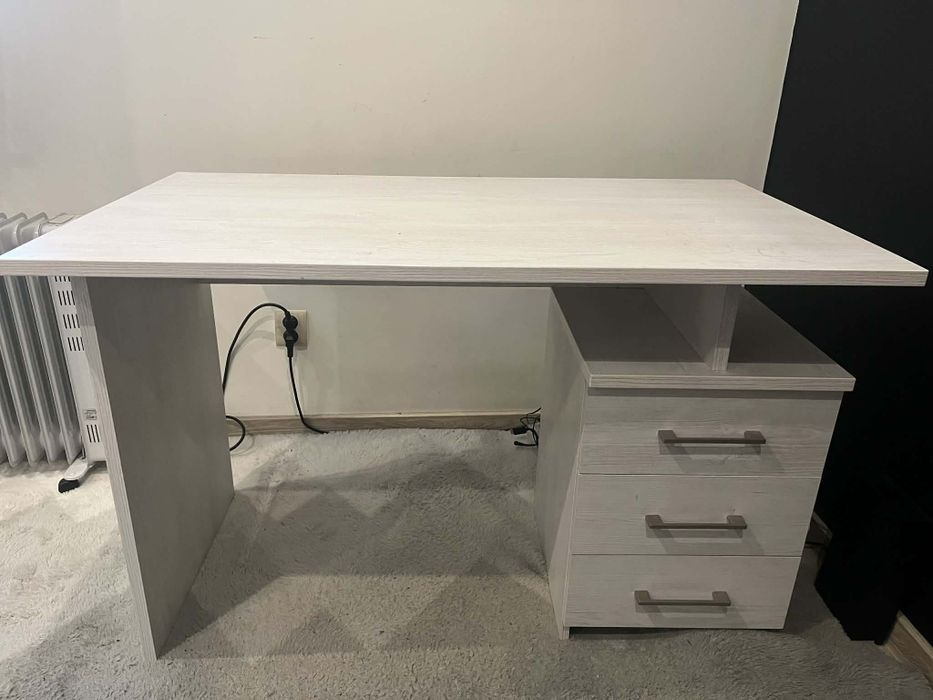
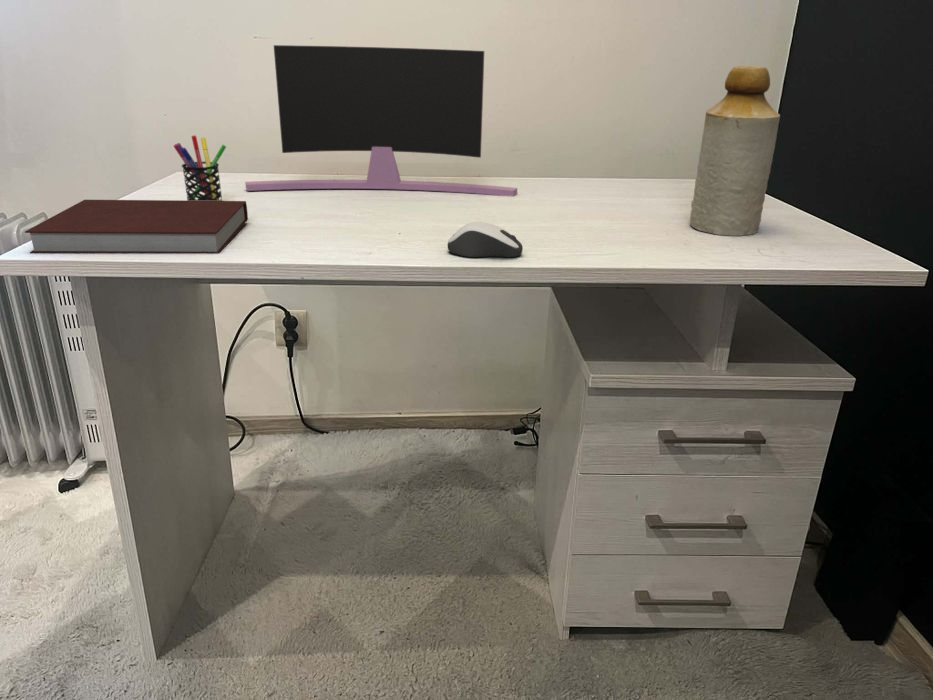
+ computer mouse [447,221,524,258]
+ bottle [689,64,781,237]
+ pen holder [173,134,227,201]
+ notebook [24,199,249,255]
+ monitor [244,44,518,198]
